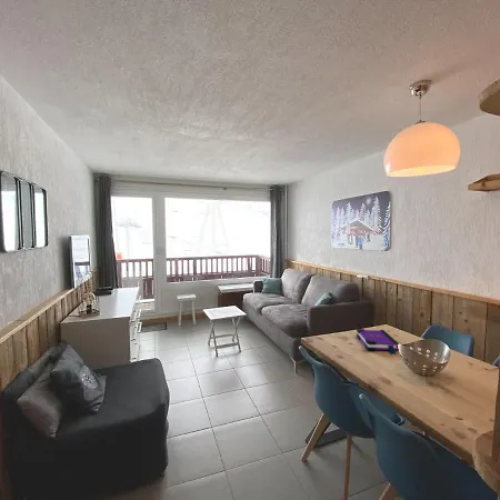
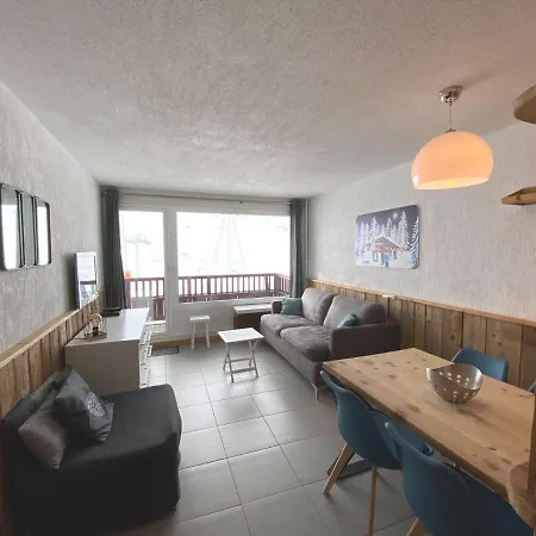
- board game [356,328,400,356]
